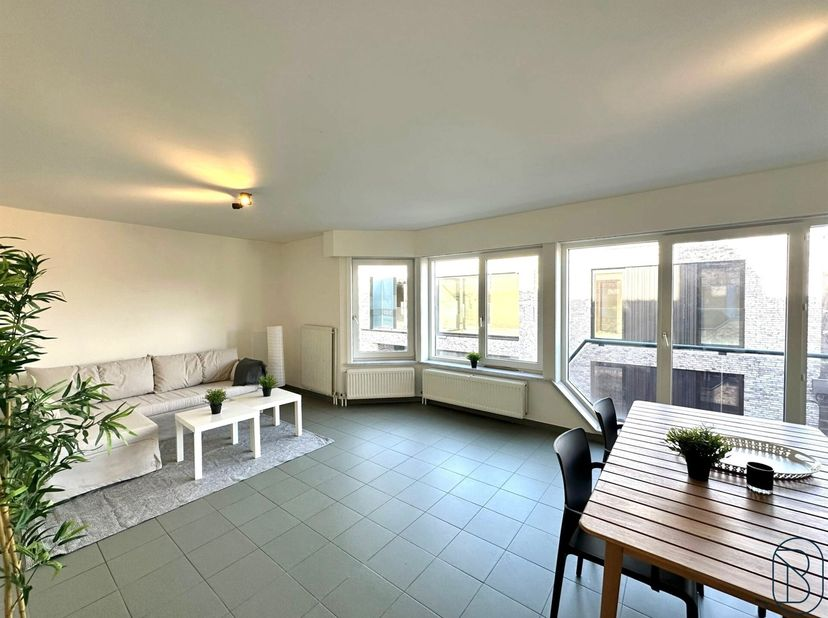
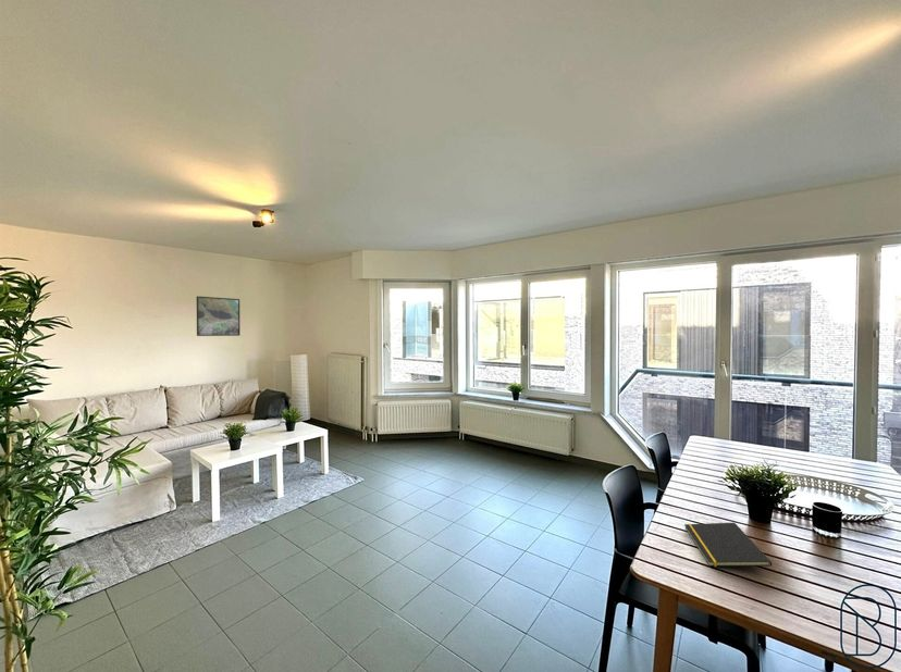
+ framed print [196,295,240,337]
+ notepad [683,522,773,568]
